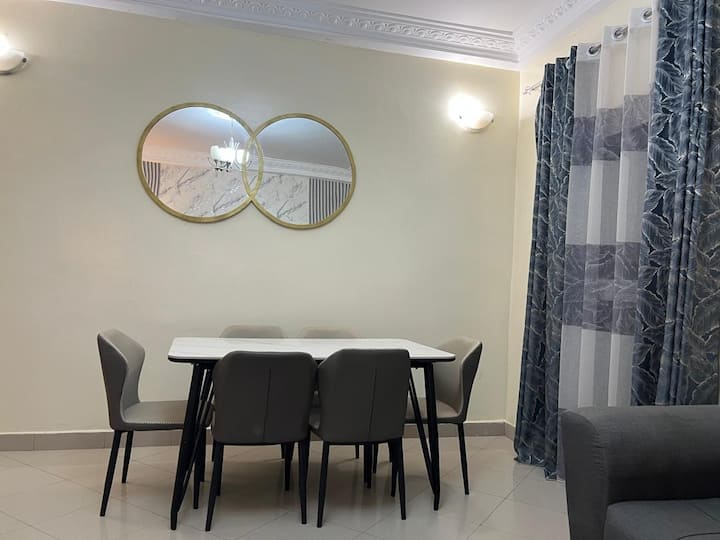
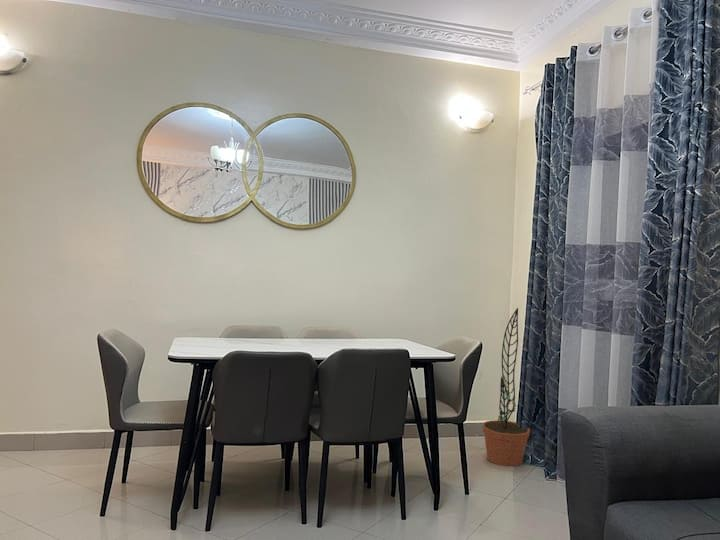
+ decorative plant [481,307,531,467]
